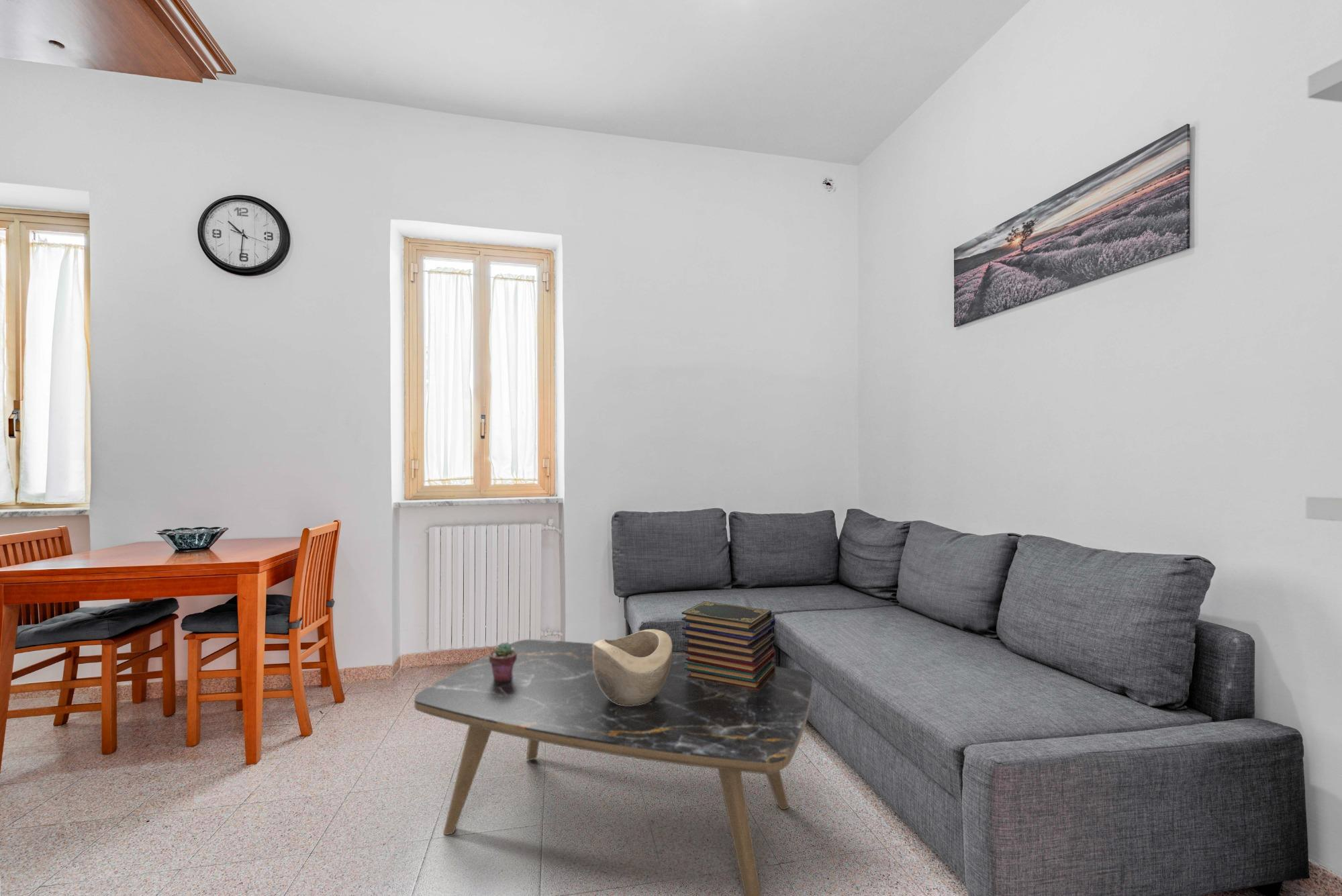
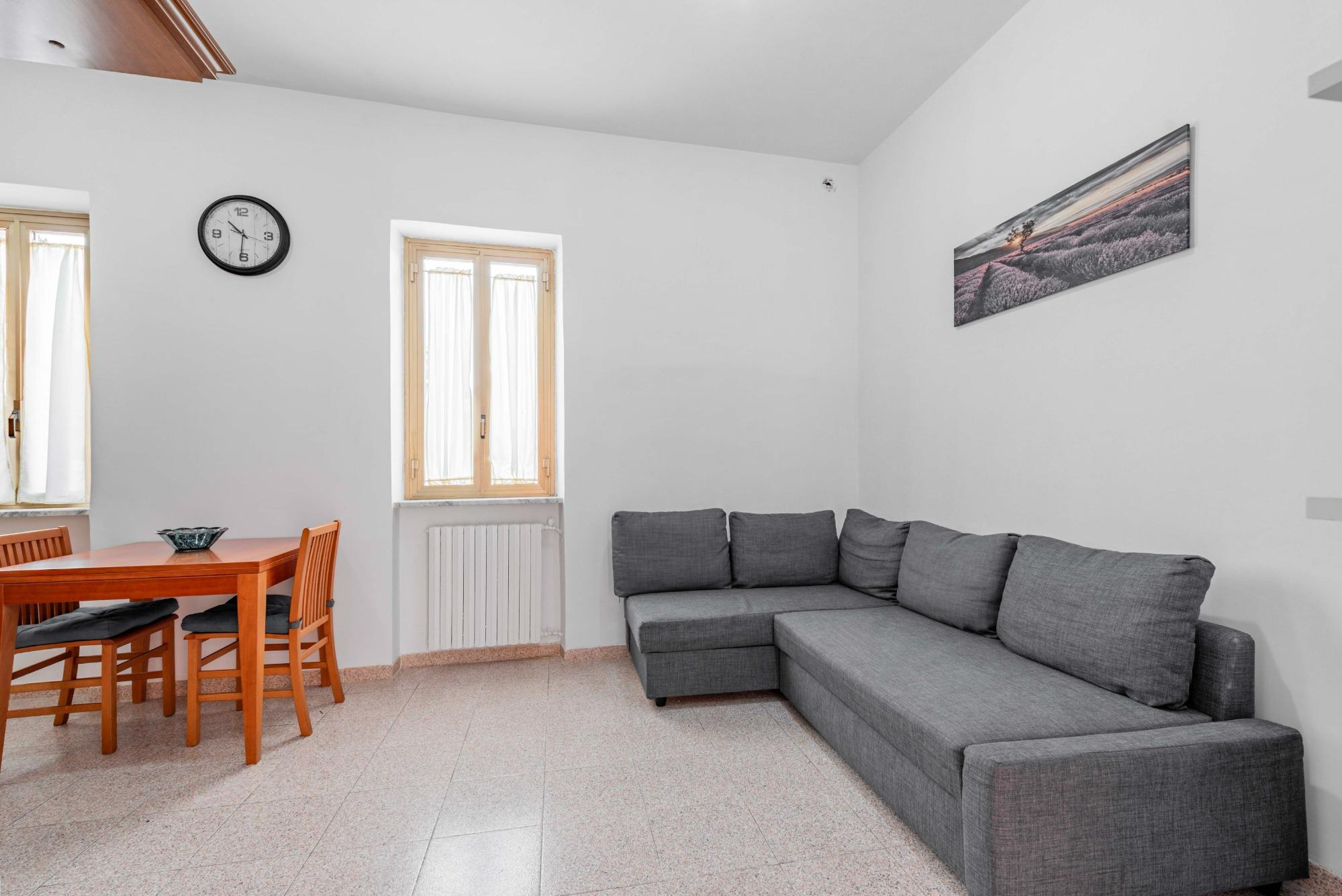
- potted succulent [489,642,517,681]
- decorative bowl [593,628,673,705]
- coffee table [414,639,813,896]
- book stack [681,601,776,691]
